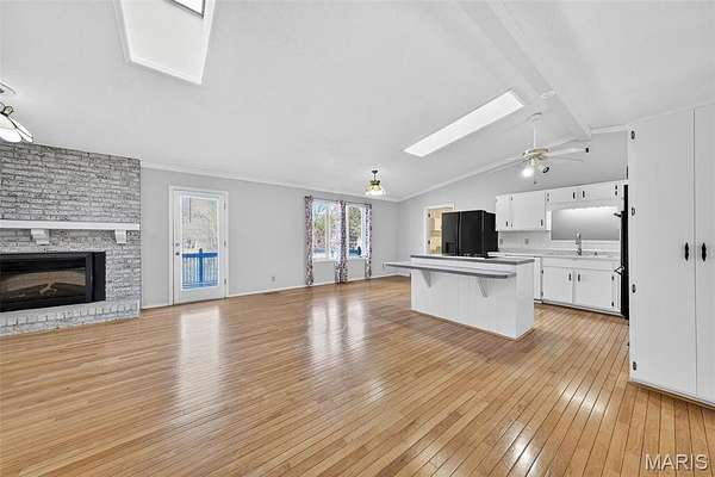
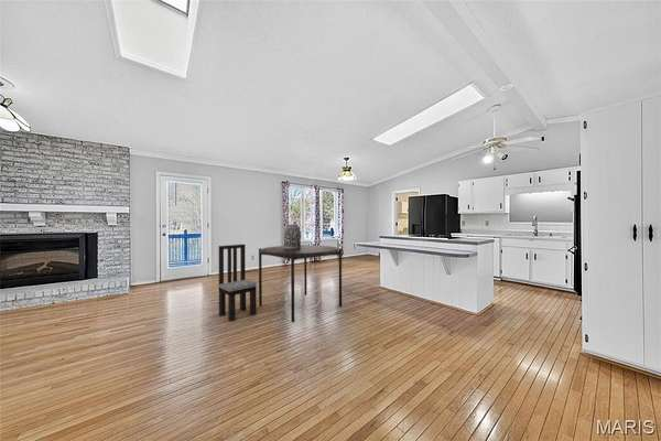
+ dining chair [217,244,258,322]
+ decorative urn [283,224,302,249]
+ dining table [258,244,343,323]
